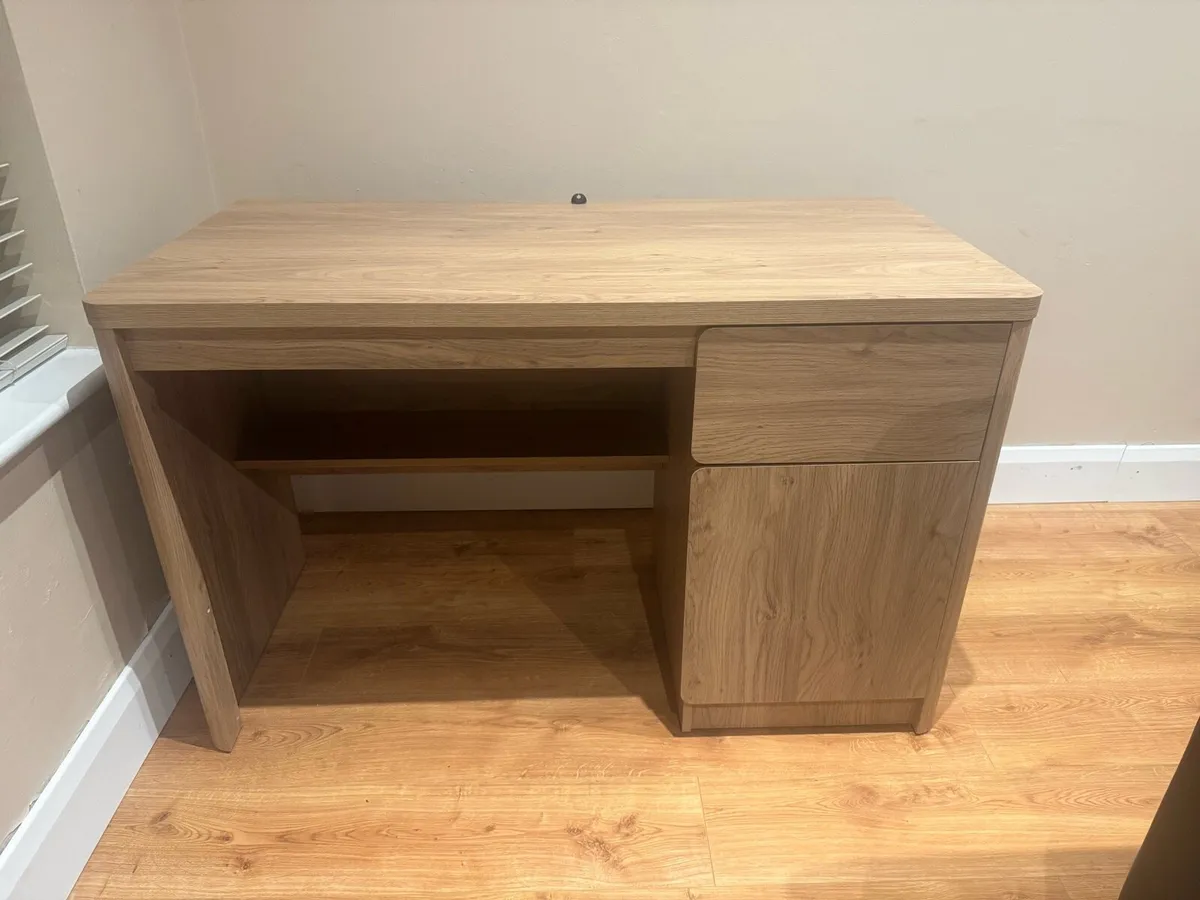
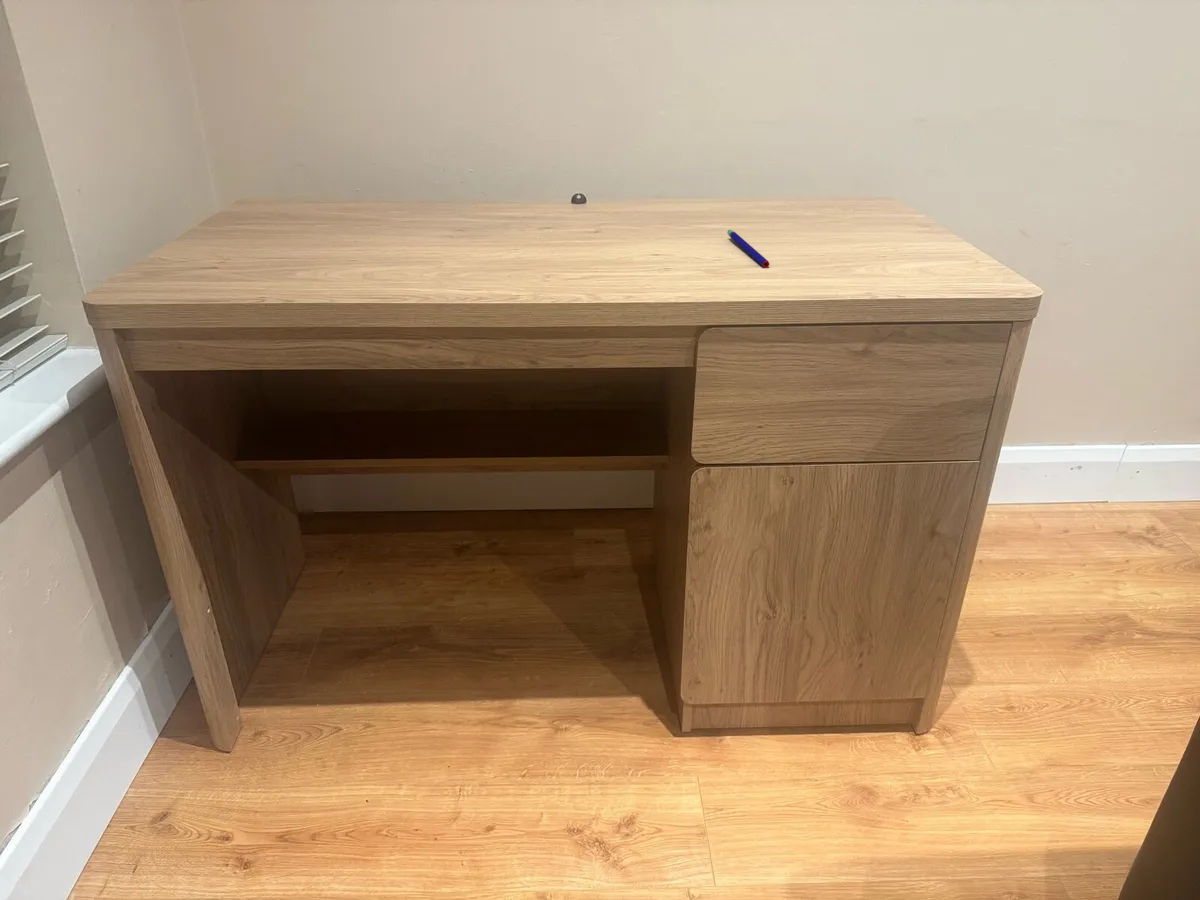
+ pen [726,229,771,269]
